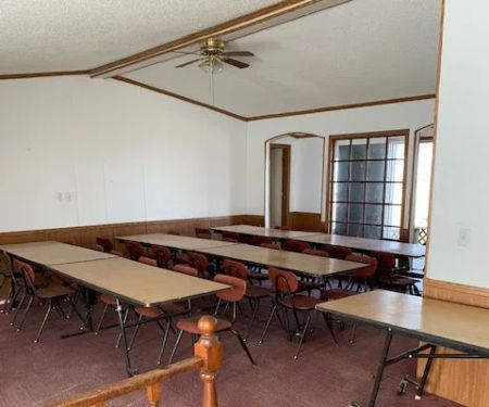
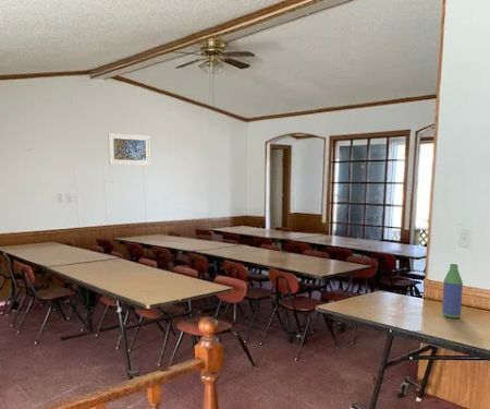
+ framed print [107,132,151,166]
+ bottle [441,263,464,320]
